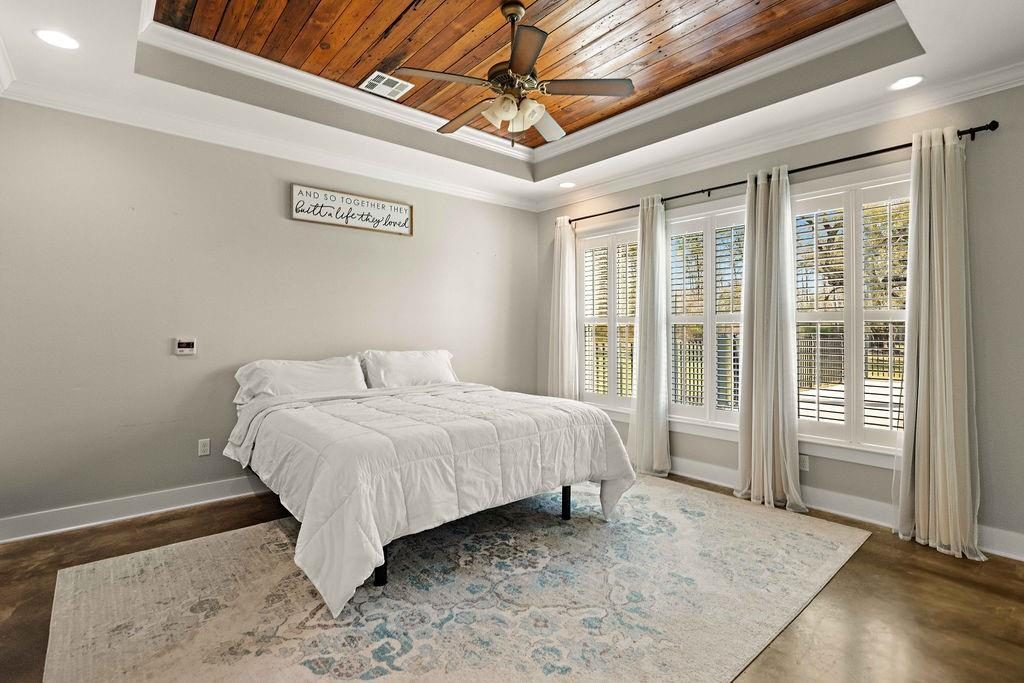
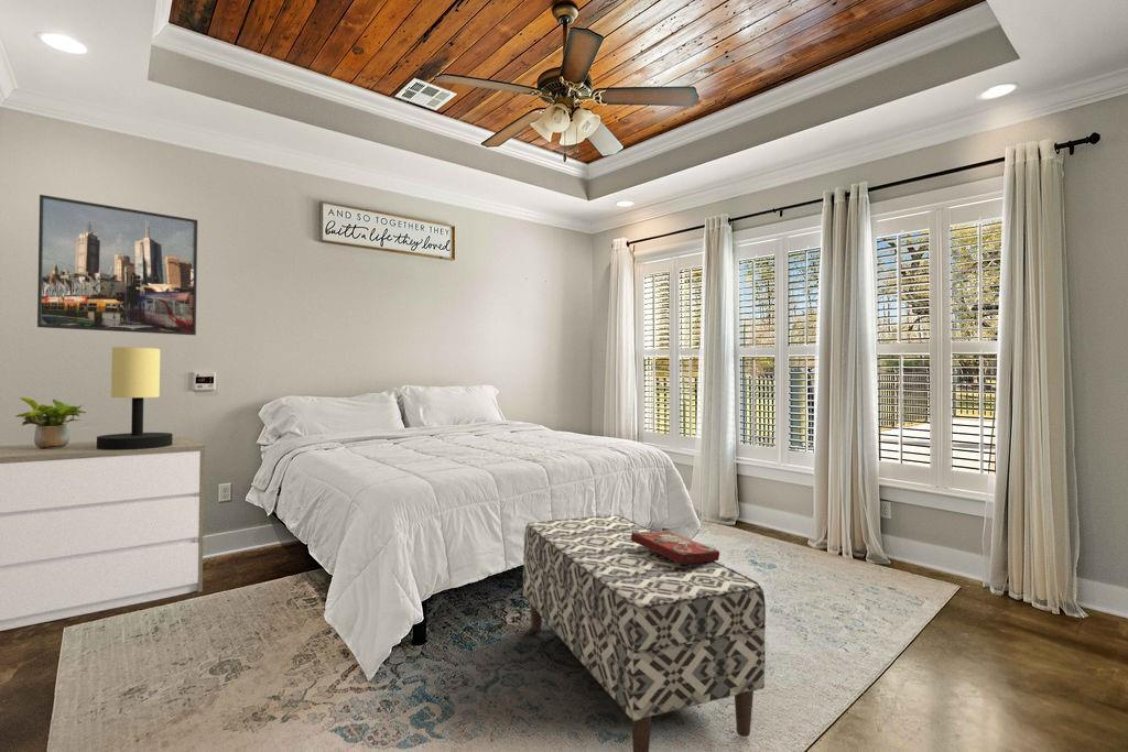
+ decorative box [631,530,720,565]
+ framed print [36,194,198,336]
+ bench [522,514,767,752]
+ table lamp [96,346,174,450]
+ dresser [0,436,206,632]
+ potted plant [14,396,87,448]
